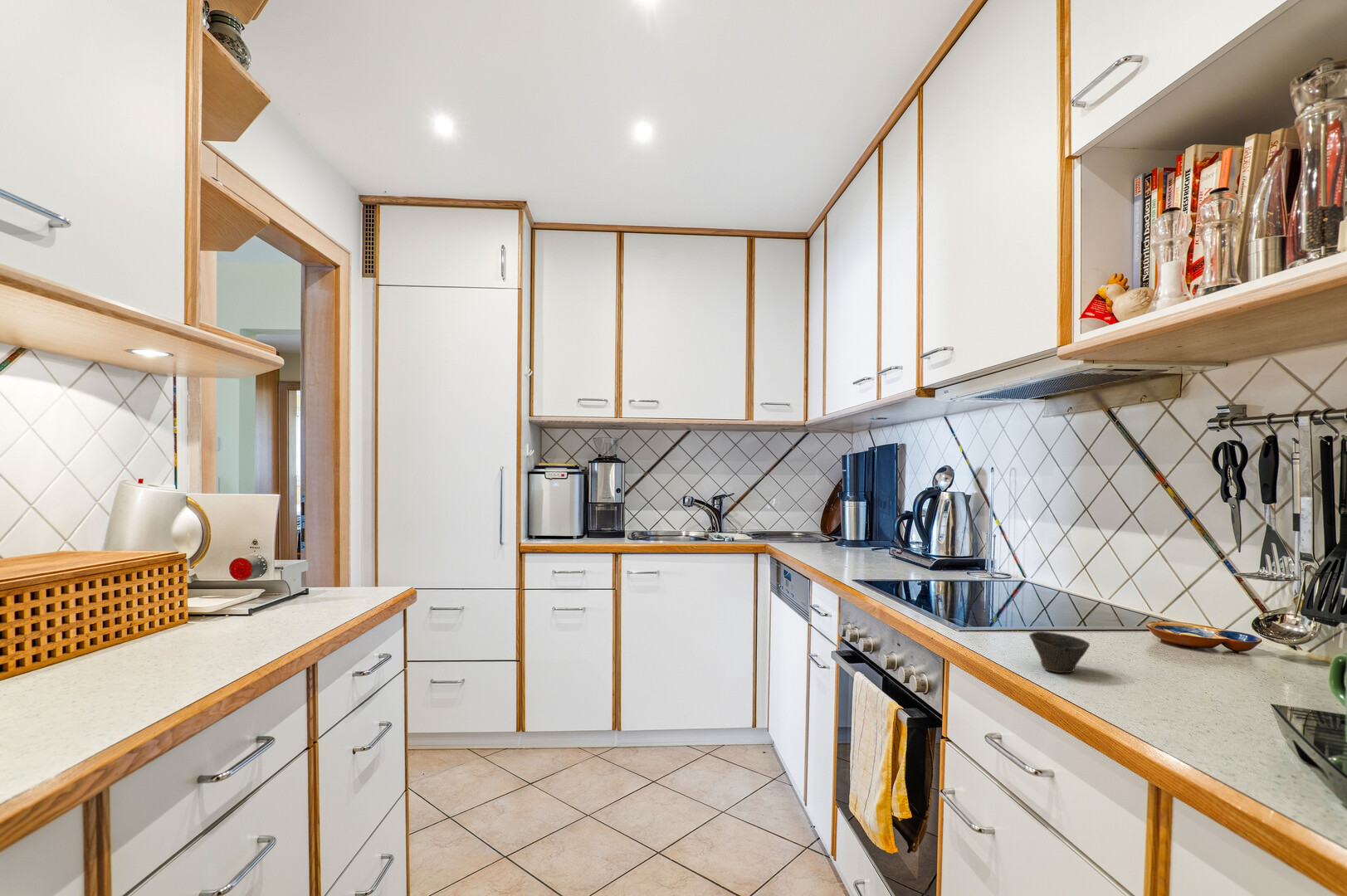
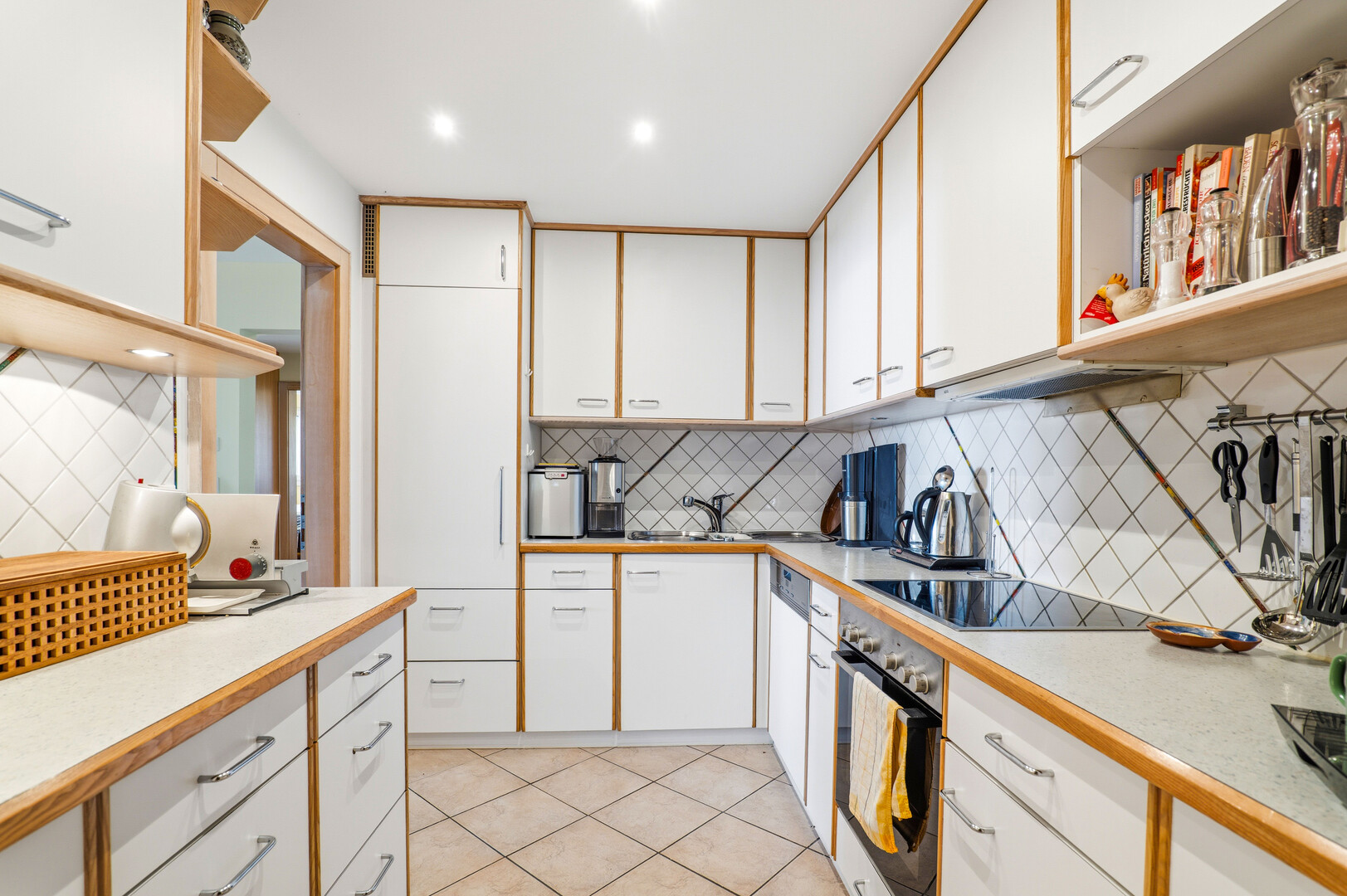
- cup [1028,631,1091,674]
